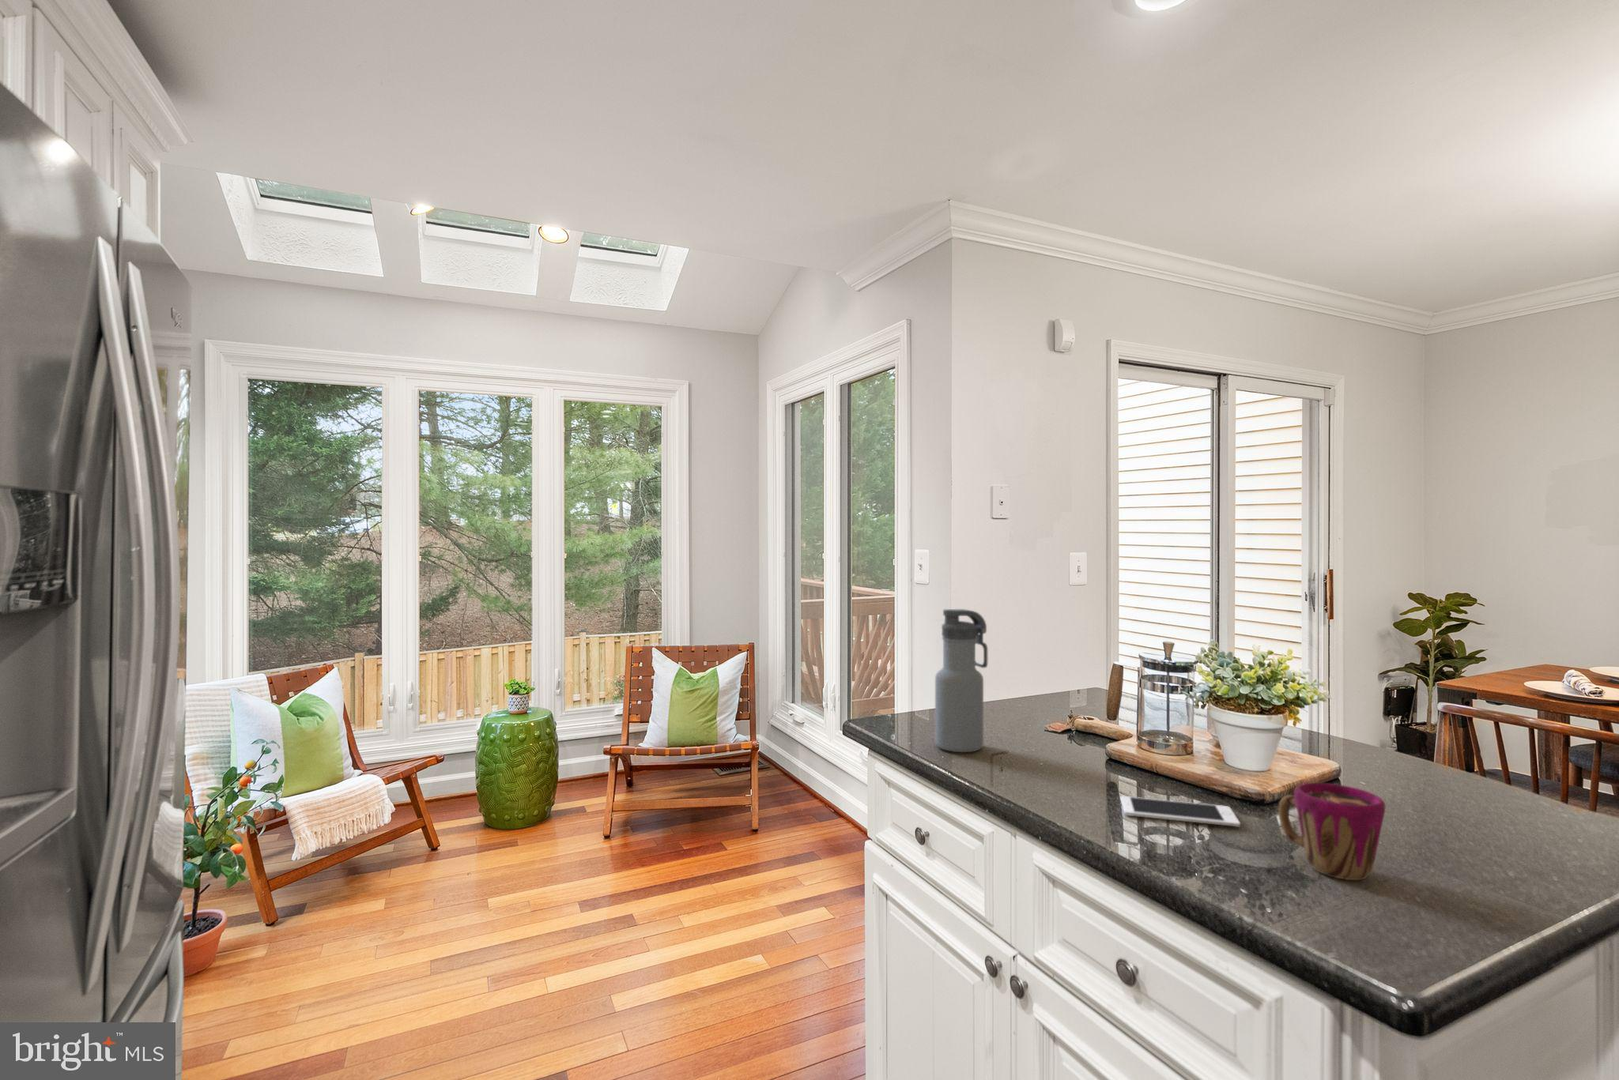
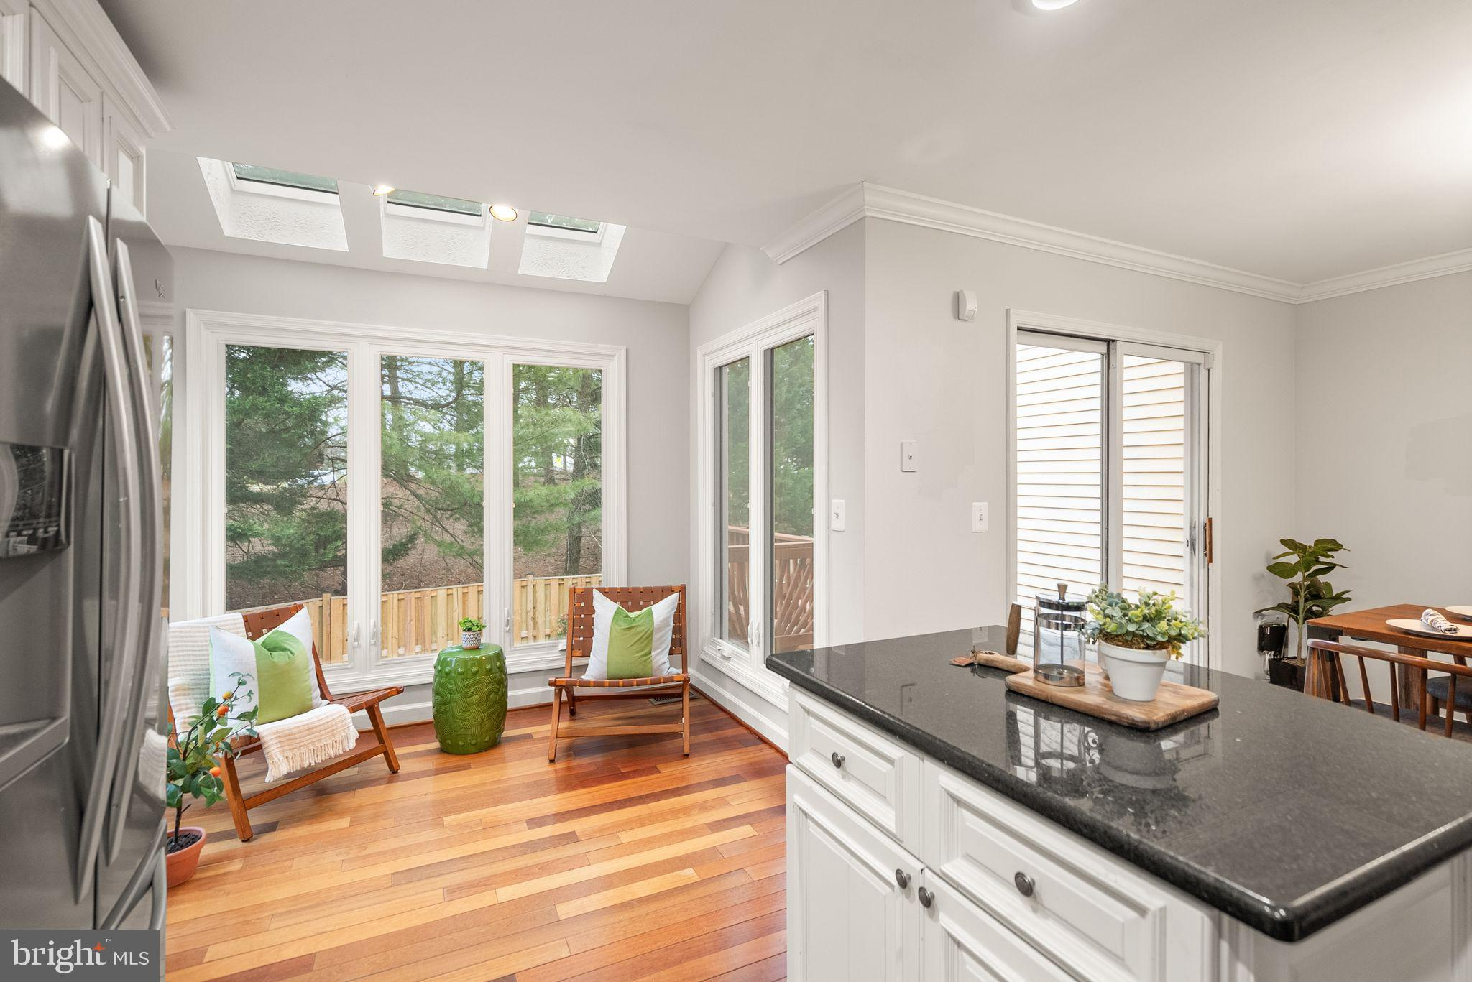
- cell phone [1120,796,1242,828]
- cup [1278,782,1386,881]
- water bottle [934,609,989,753]
